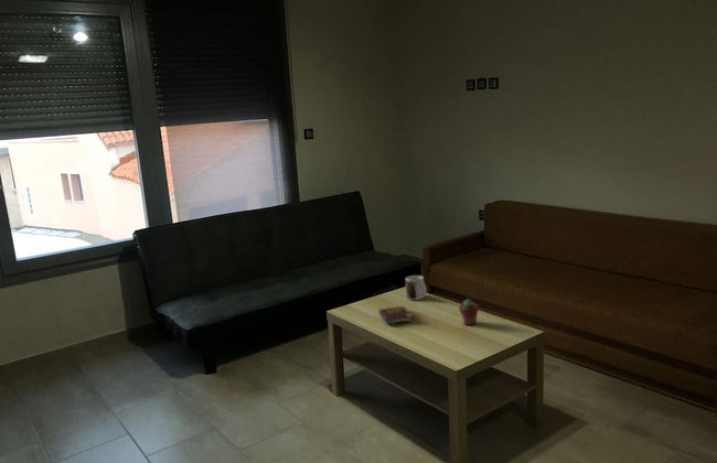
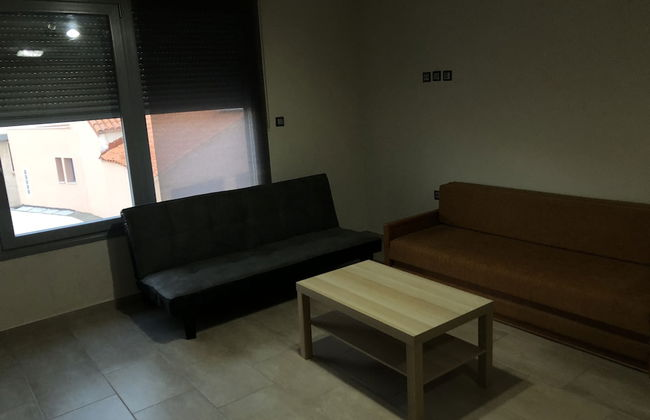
- book [377,305,414,325]
- mug [405,274,428,301]
- potted succulent [458,298,480,326]
